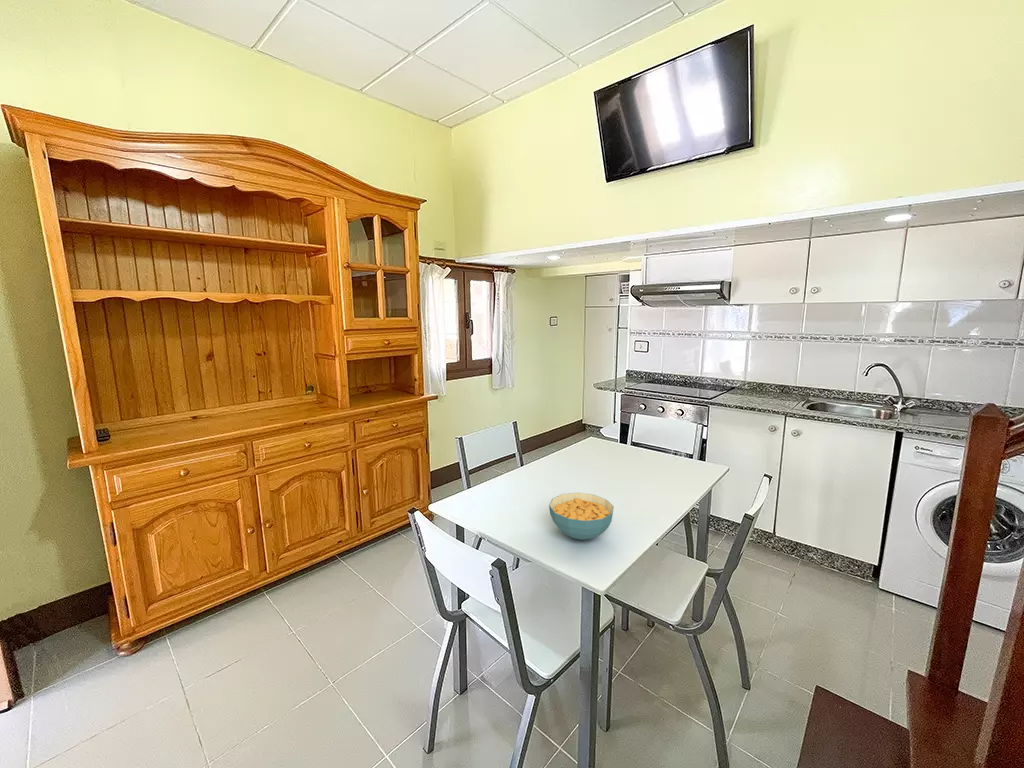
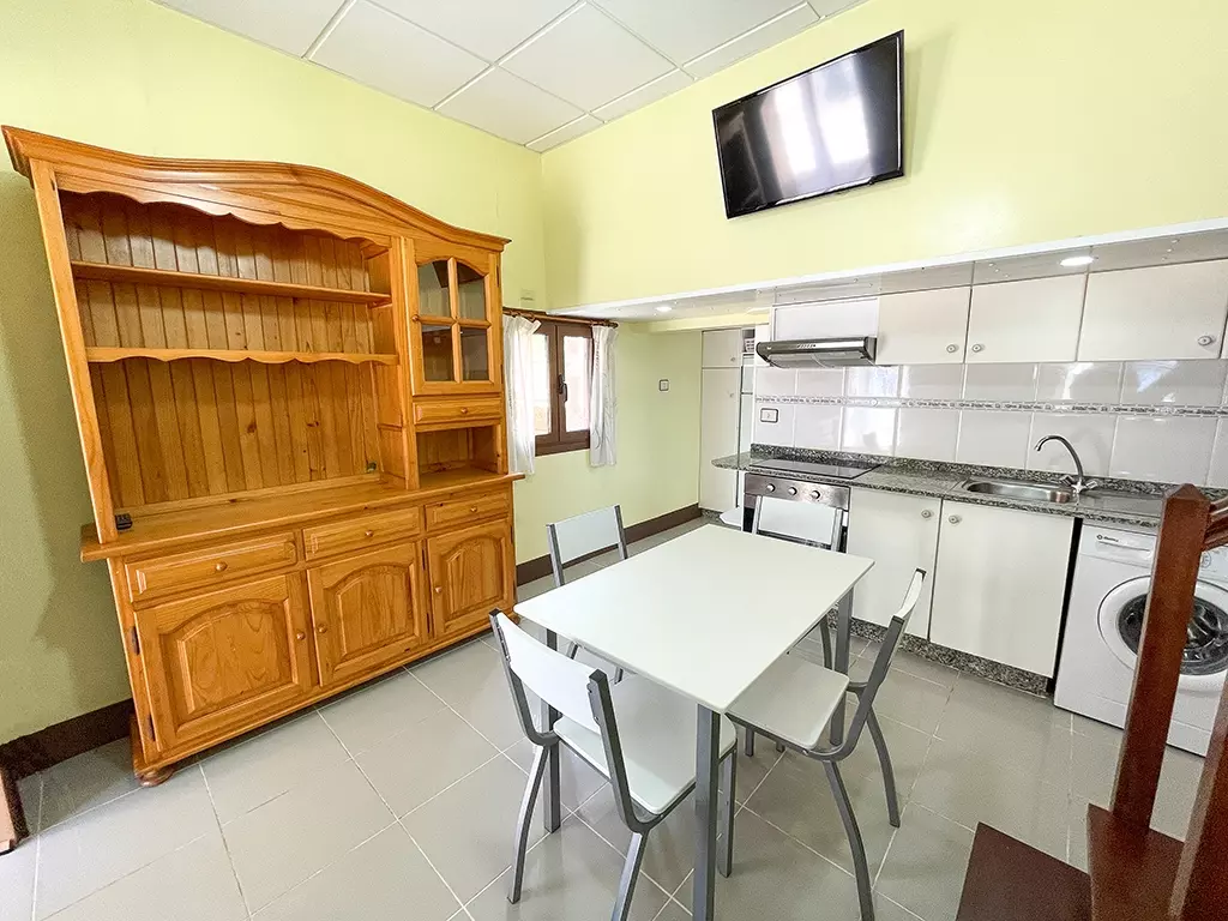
- cereal bowl [548,492,615,541]
